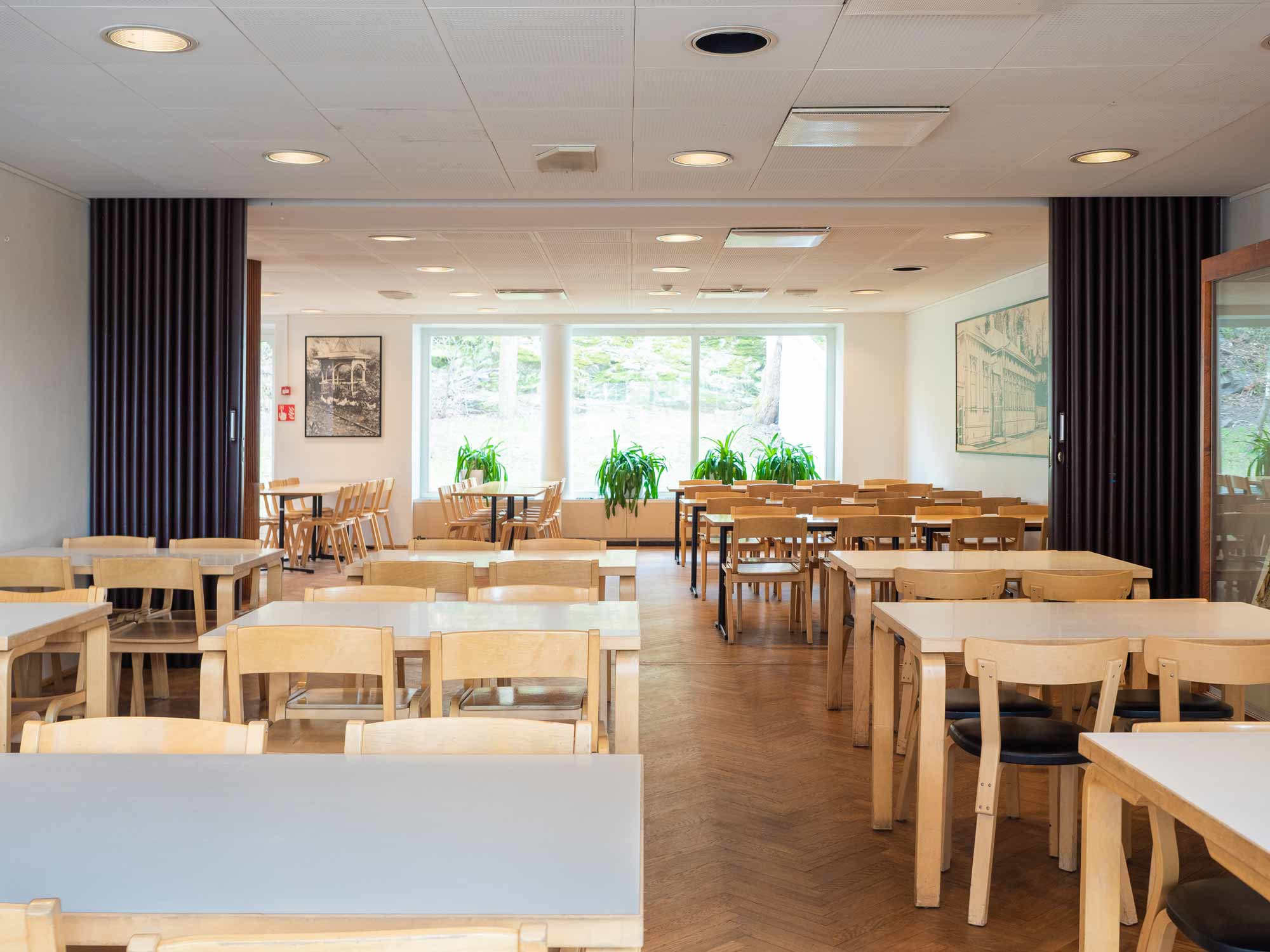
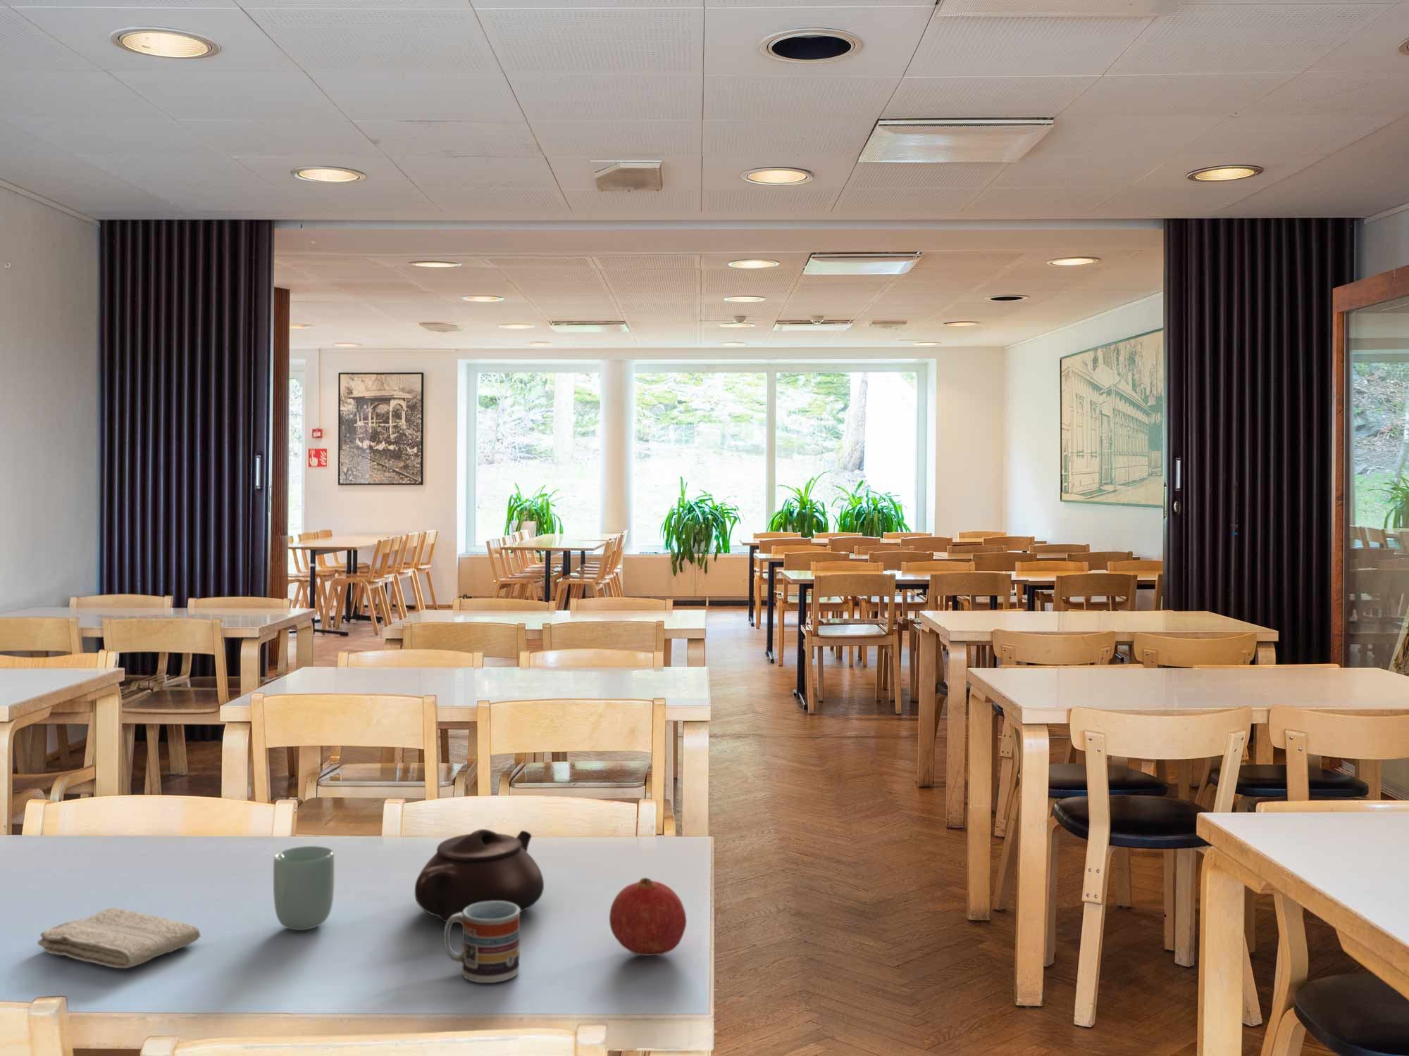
+ washcloth [37,907,202,969]
+ fruit [609,877,687,956]
+ teapot [414,829,545,922]
+ cup [273,845,335,931]
+ cup [443,901,520,984]
